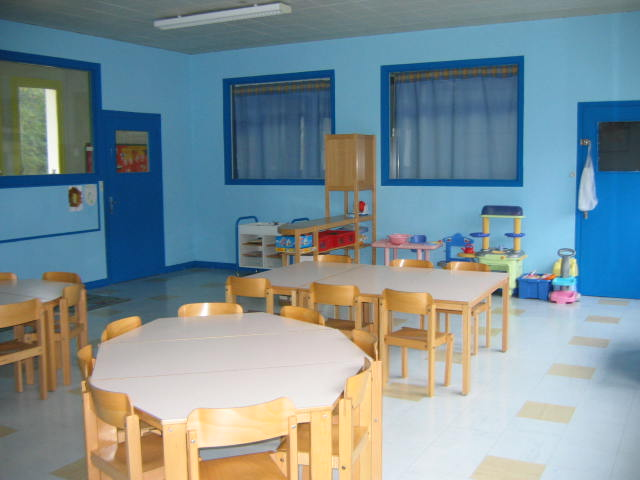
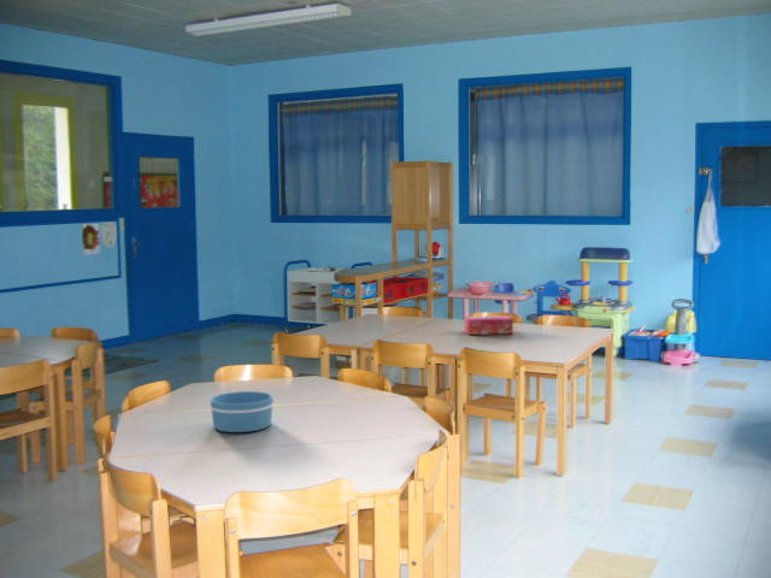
+ tissue box [464,314,514,336]
+ bowl [210,390,275,434]
